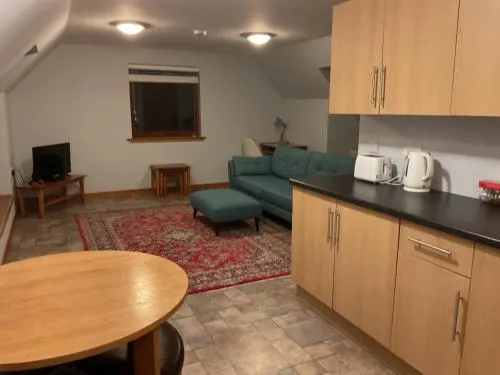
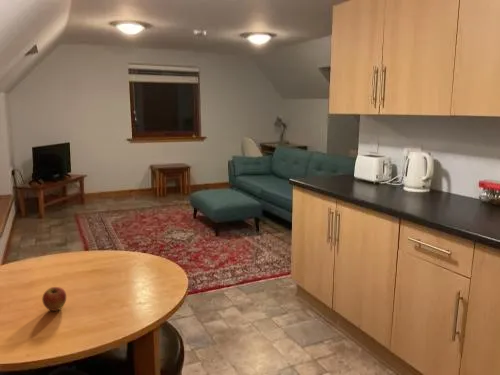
+ fruit [41,286,67,312]
